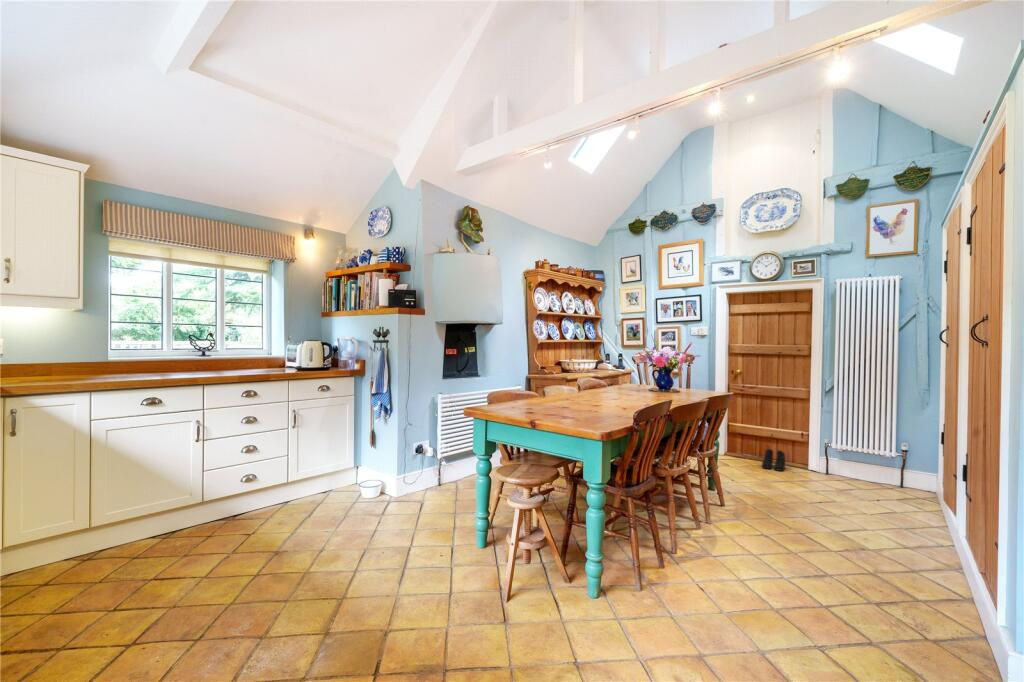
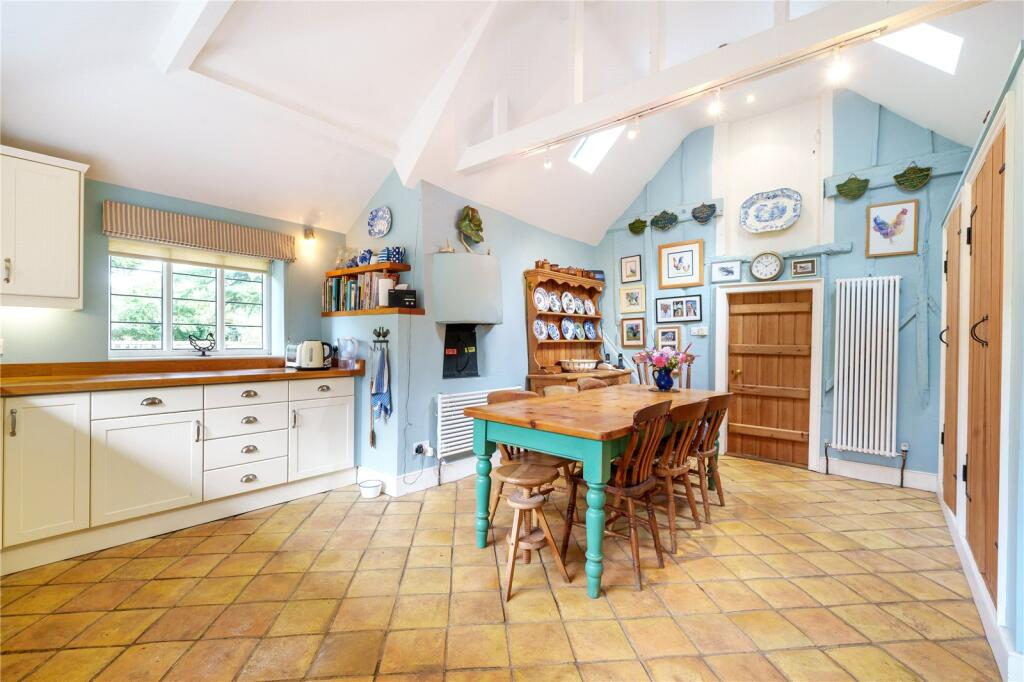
- boots [761,448,786,472]
